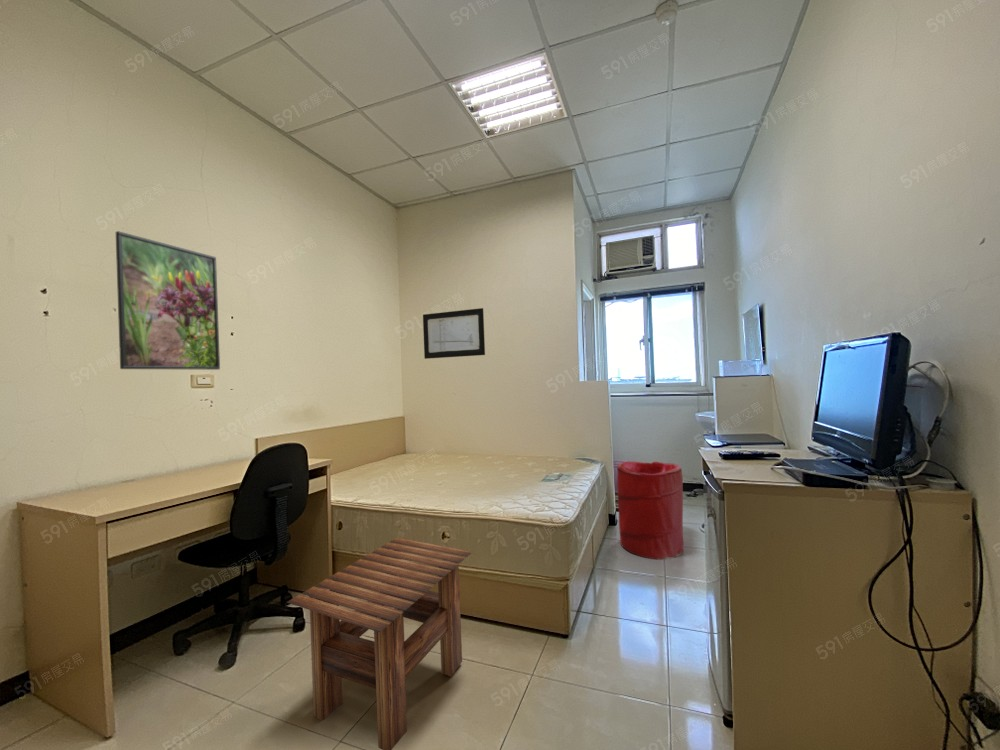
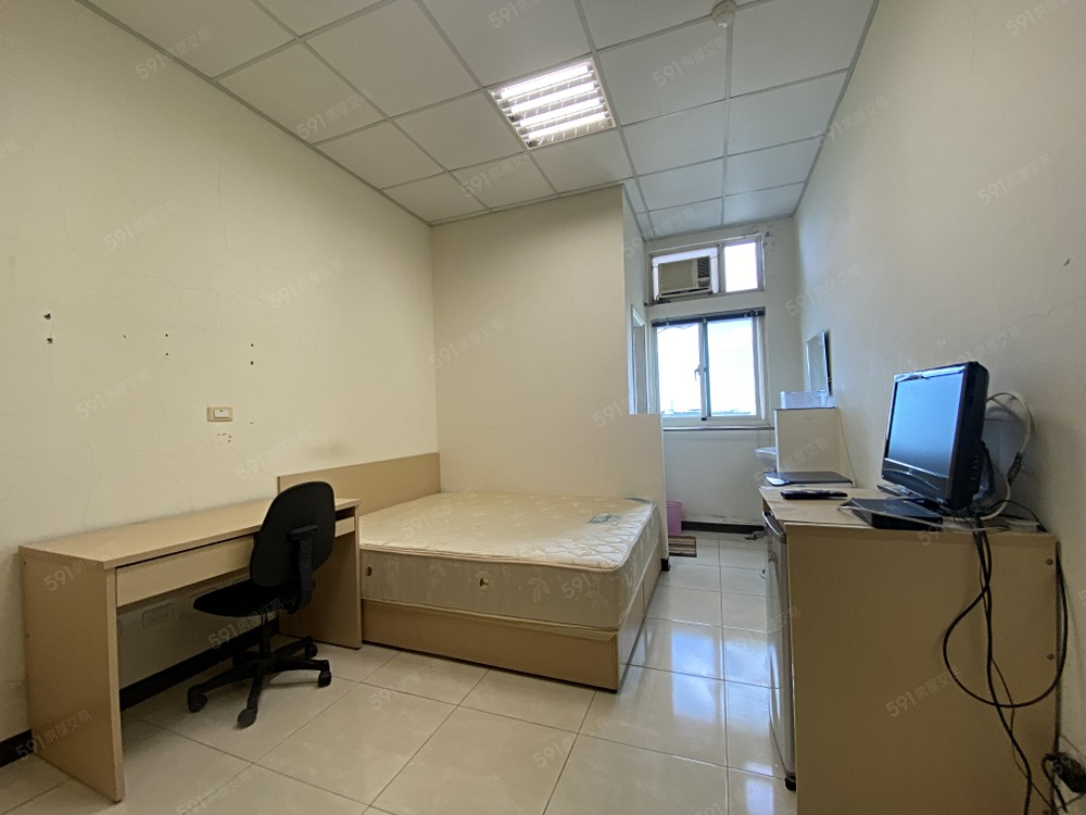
- side table [286,537,473,750]
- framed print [115,230,221,371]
- laundry hamper [616,461,684,561]
- wall art [422,307,486,360]
